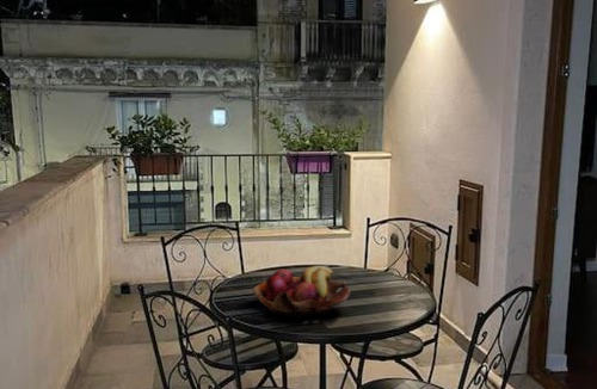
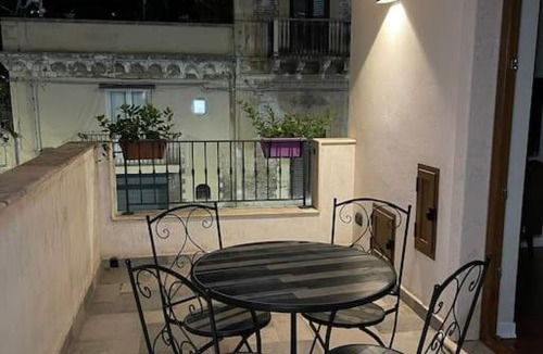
- fruit basket [252,265,351,317]
